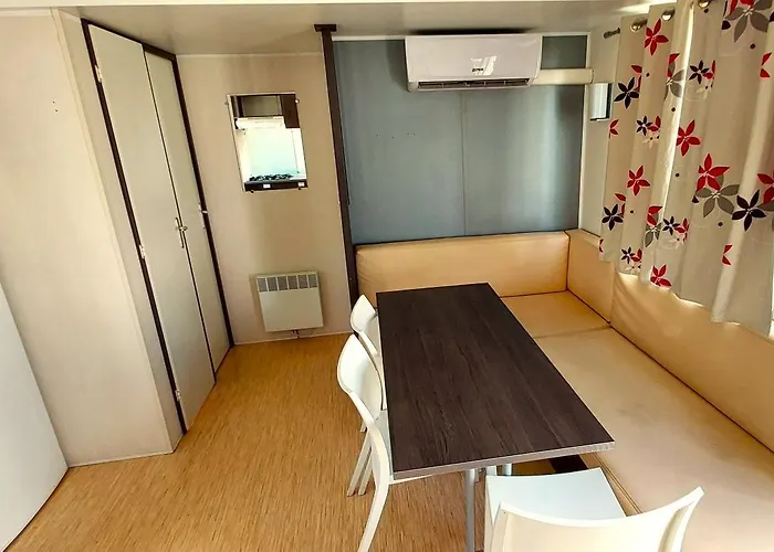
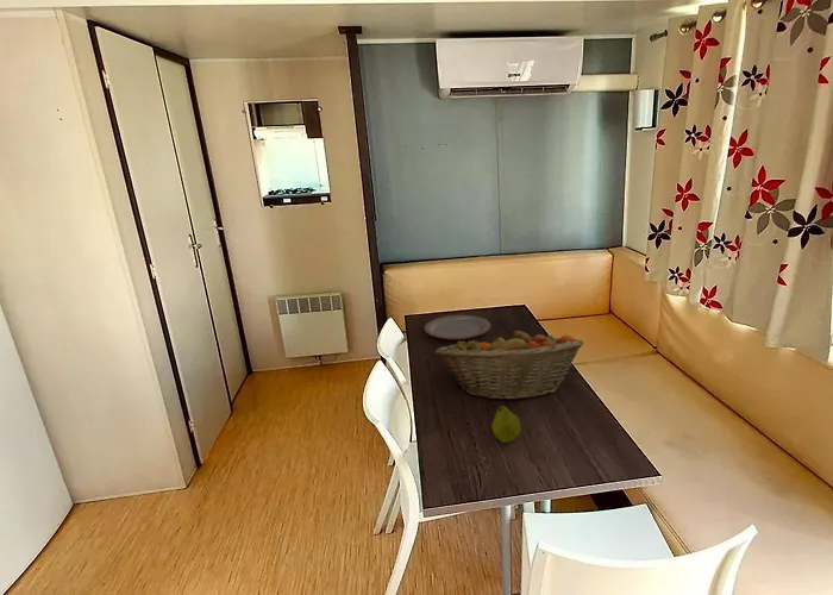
+ fruit [486,405,522,444]
+ plate [424,314,491,340]
+ fruit basket [434,328,585,401]
